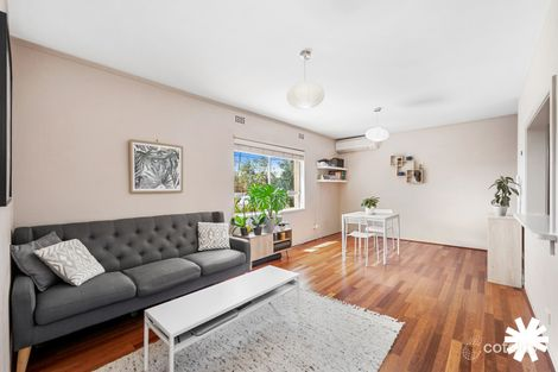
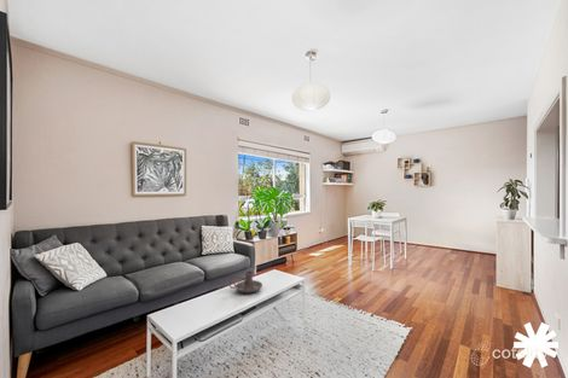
+ candle holder [228,269,263,293]
